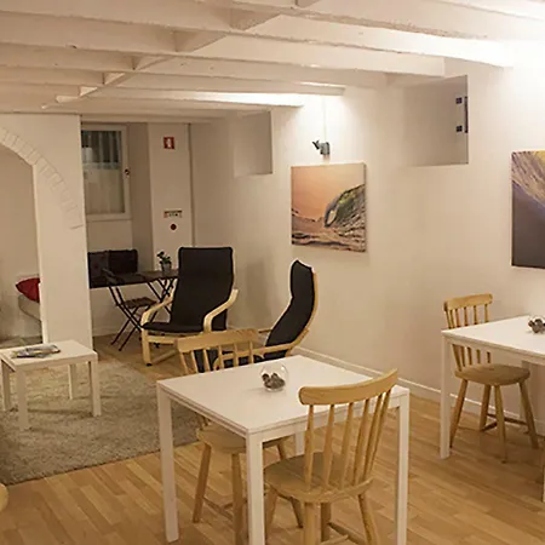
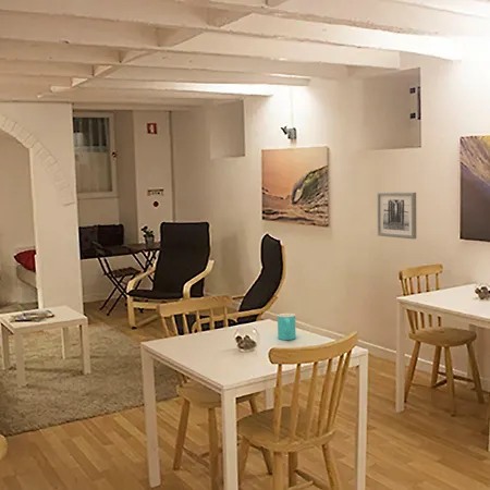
+ wall art [376,191,417,240]
+ cup [277,313,297,341]
